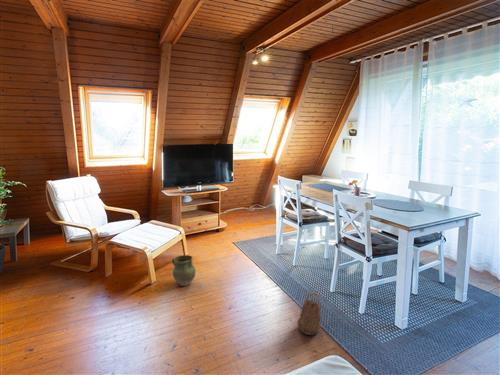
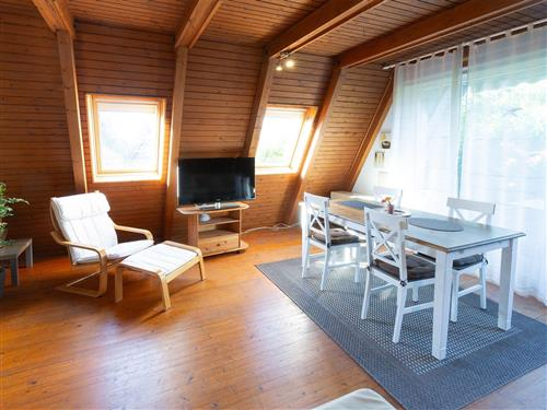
- ceramic jug [171,254,196,287]
- basket [296,292,322,336]
